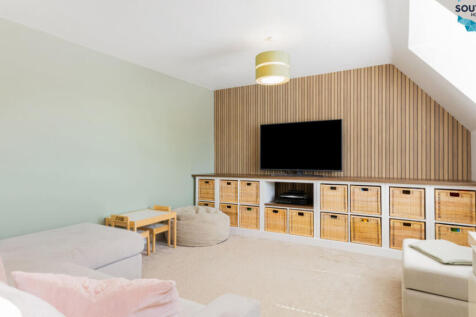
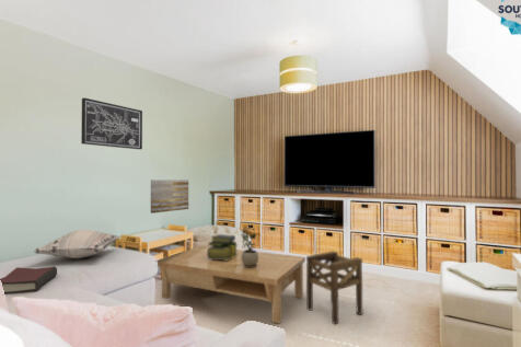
+ stack of books [206,233,239,261]
+ stool [305,250,363,325]
+ coffee table [155,244,306,324]
+ wall art [150,178,189,215]
+ potted plant [240,224,258,267]
+ hardback book [0,265,58,296]
+ wall art [80,96,143,150]
+ decorative pillow [33,229,123,259]
